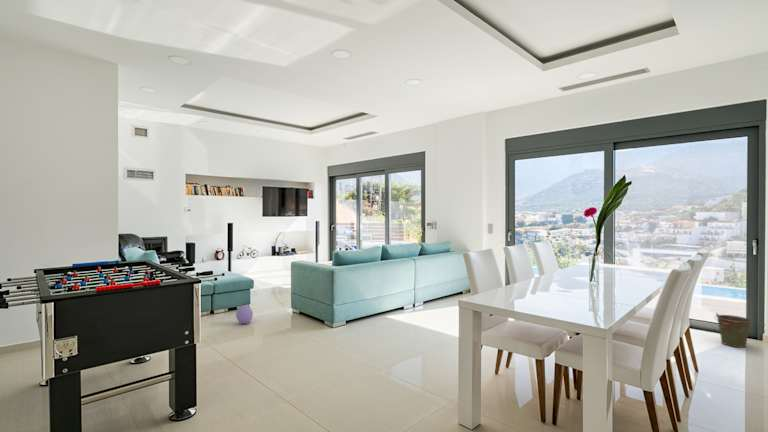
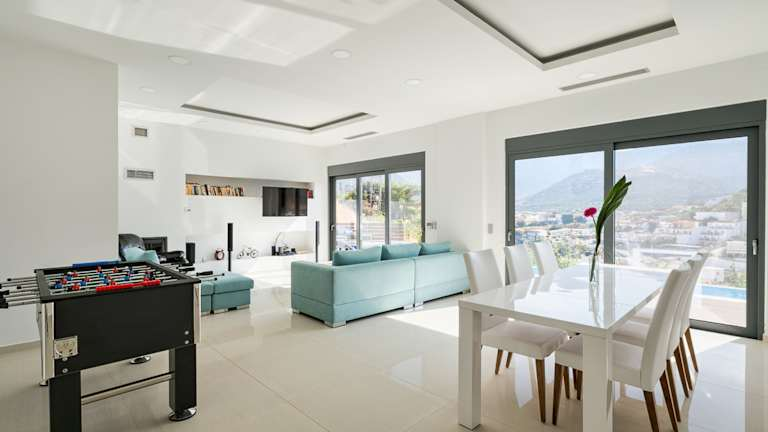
- ball [235,305,254,325]
- bucket [713,312,753,349]
